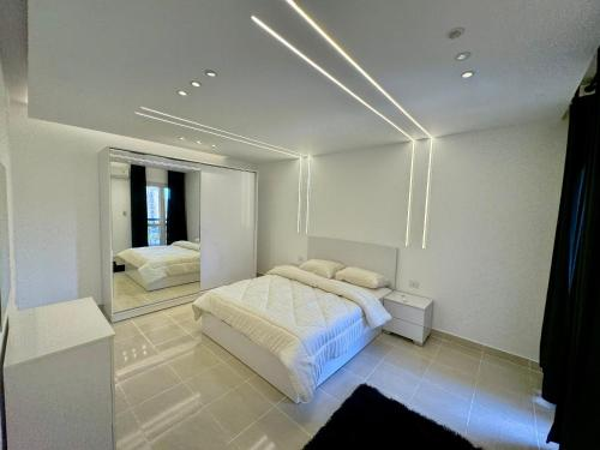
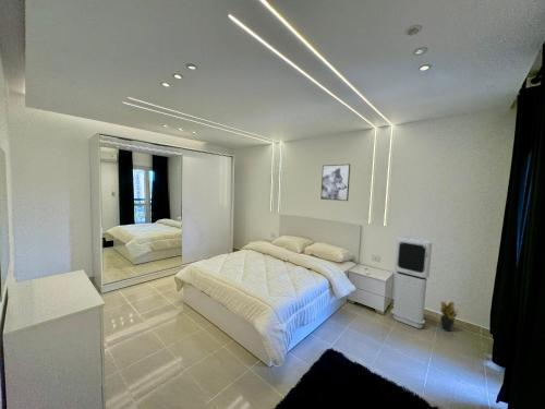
+ wall art [319,164,351,202]
+ air purifier [390,236,433,329]
+ potted plant [439,299,460,333]
